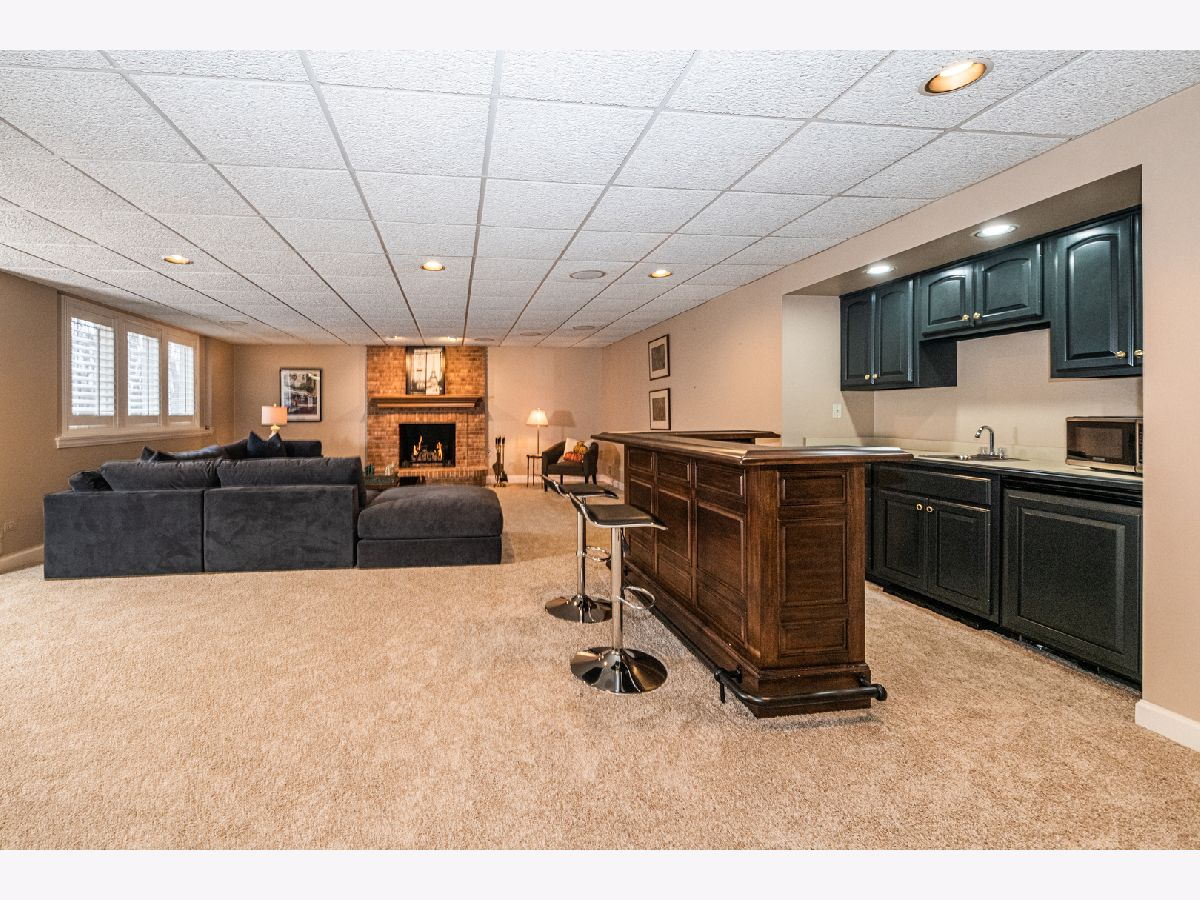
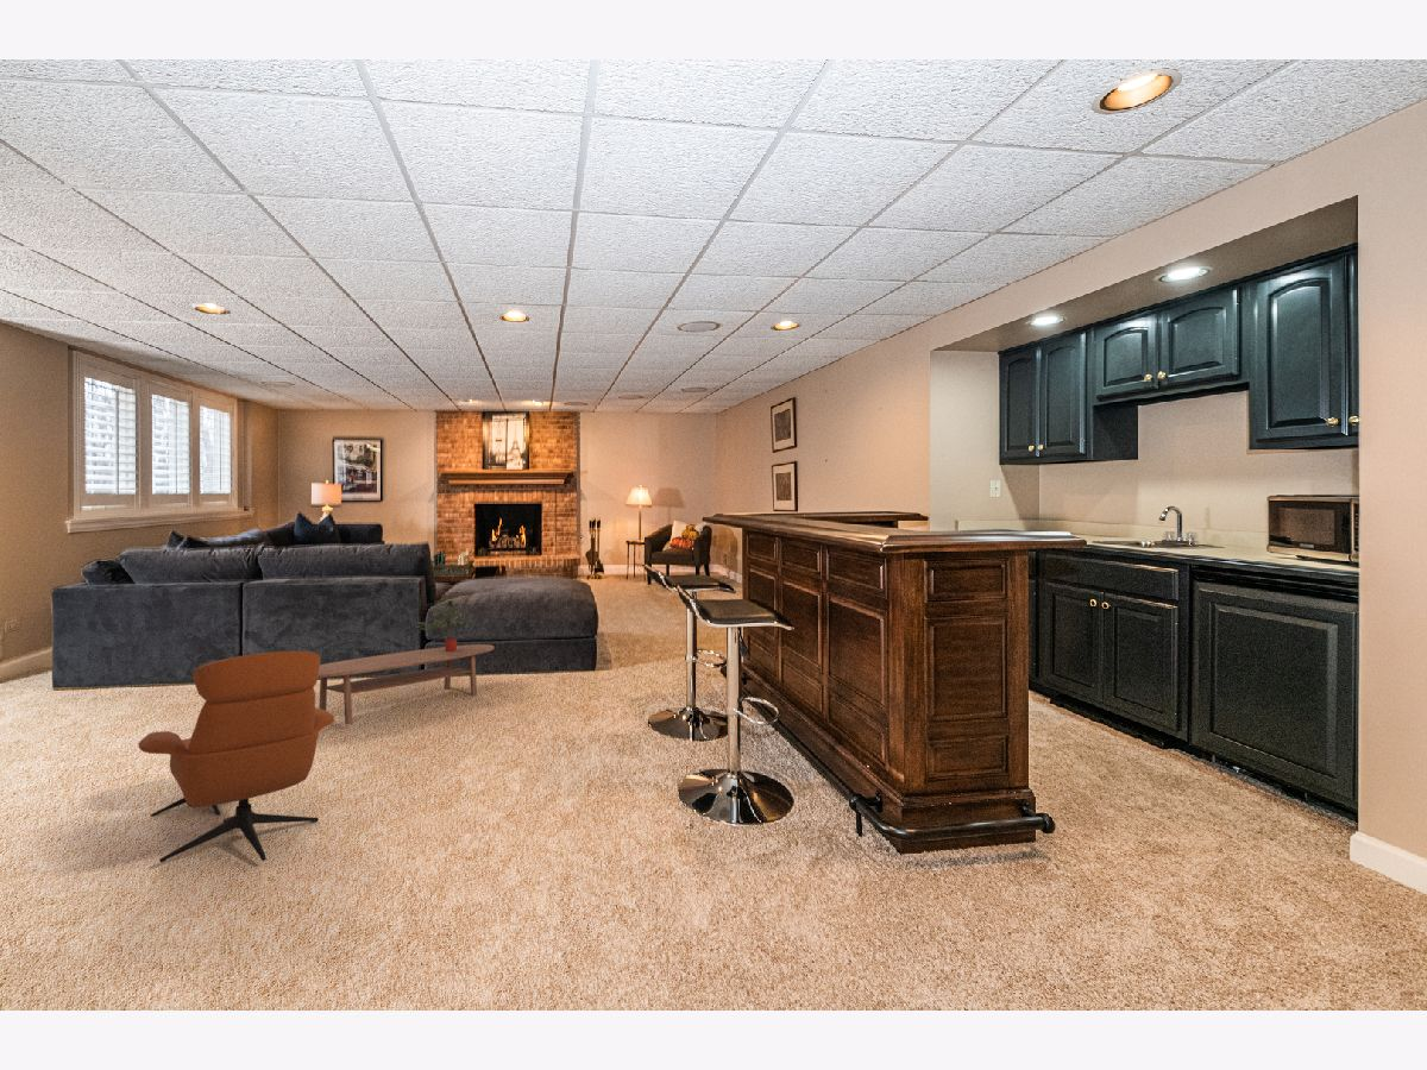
+ potted plant [413,599,472,652]
+ lounge chair [137,650,335,863]
+ coffee table [318,643,496,725]
